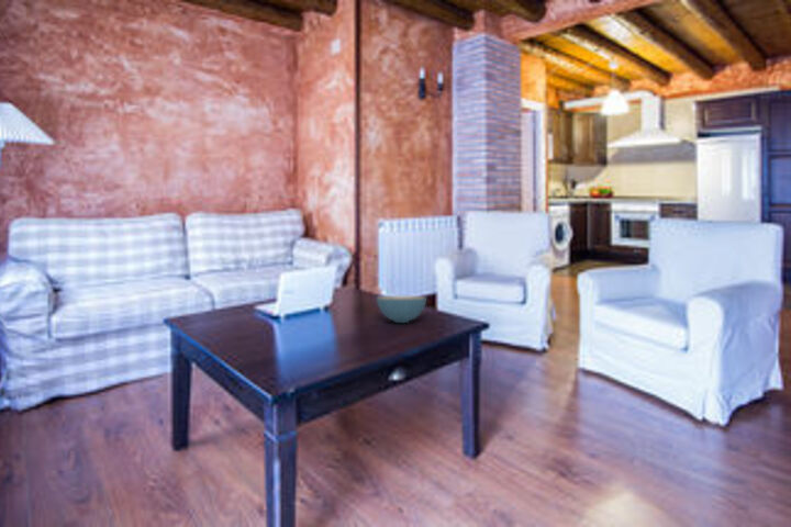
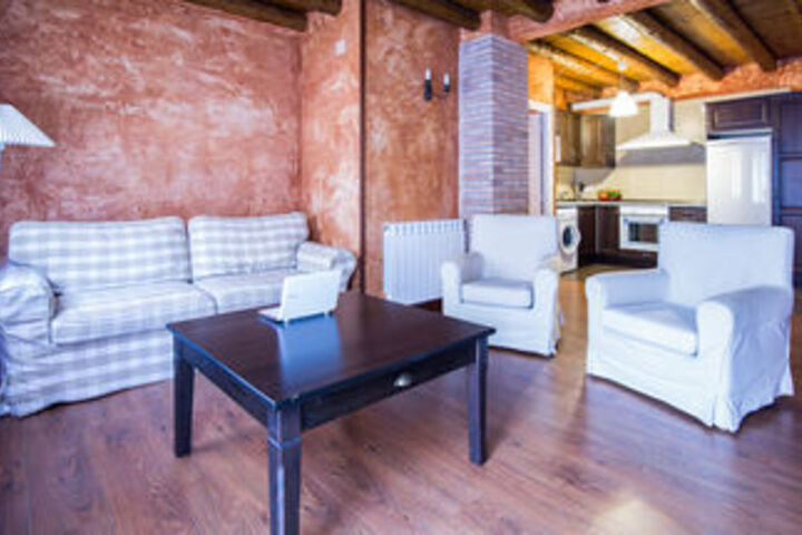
- cereal bowl [376,294,427,324]
